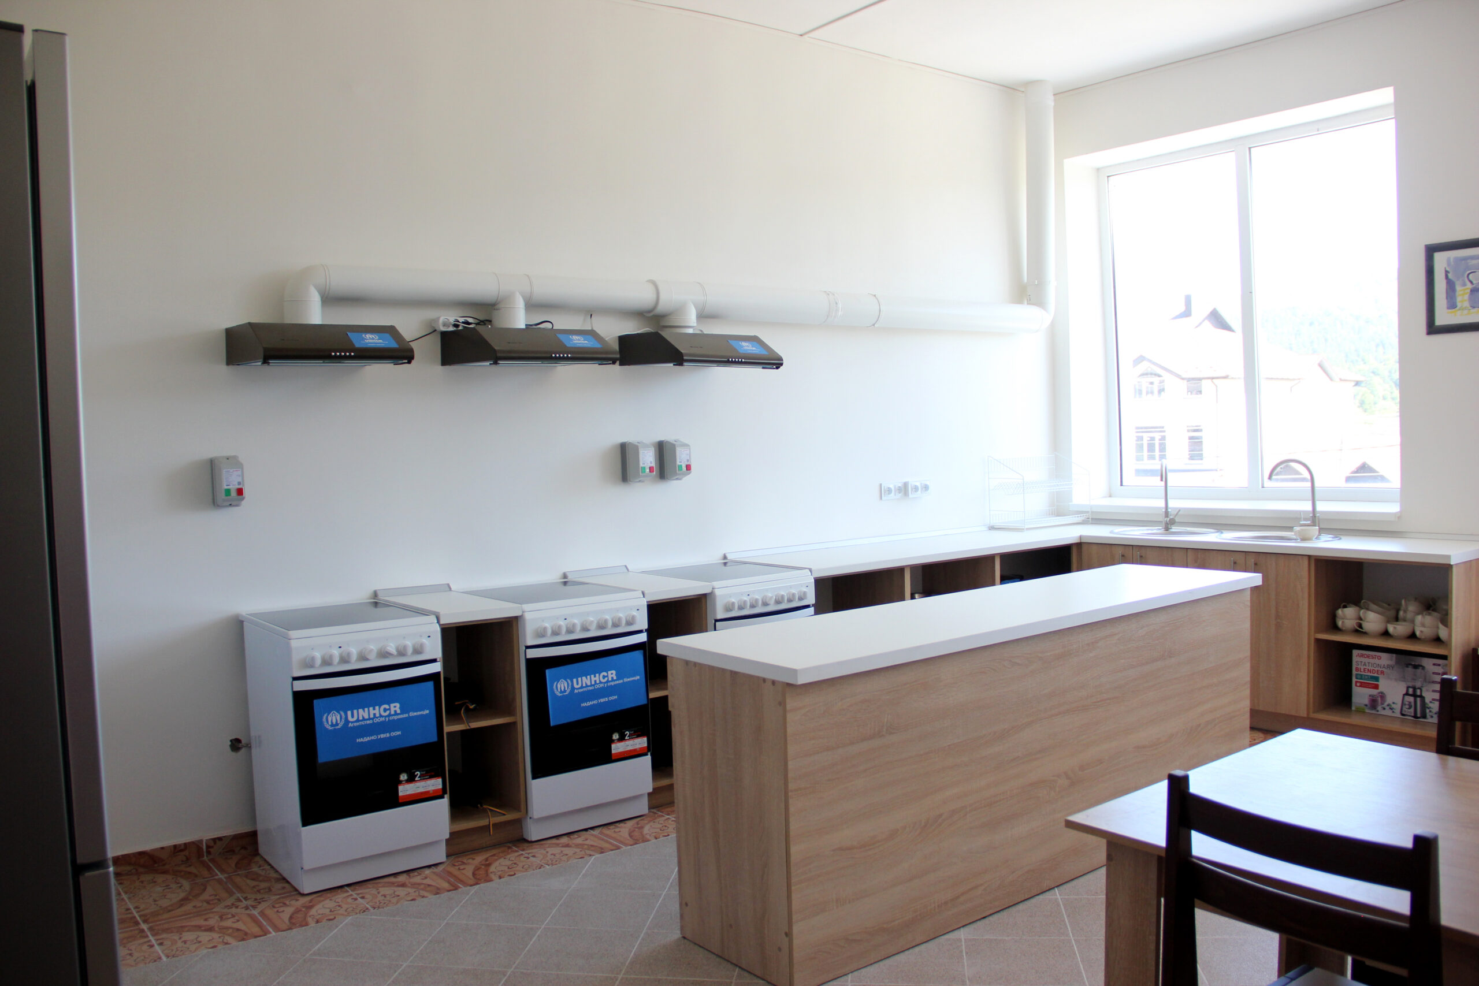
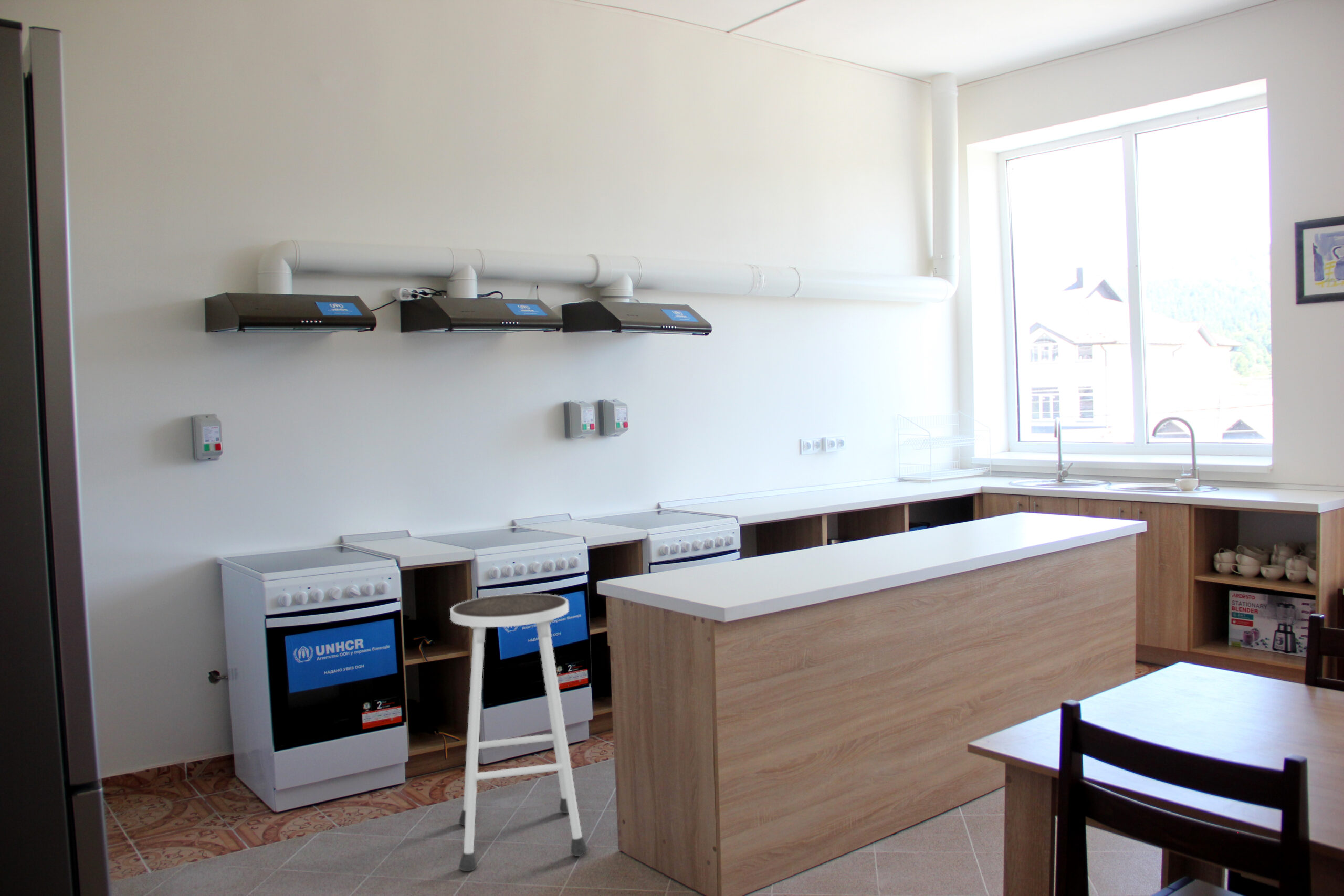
+ stool [449,593,588,872]
